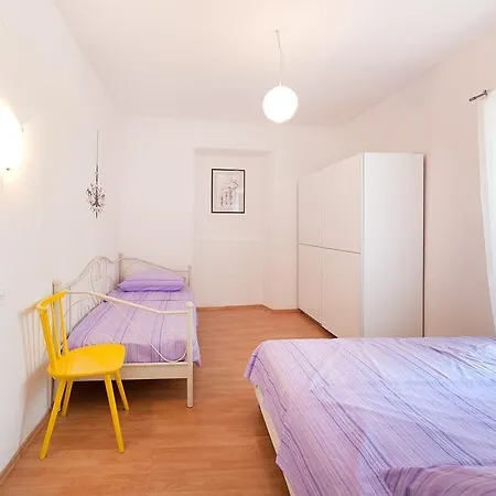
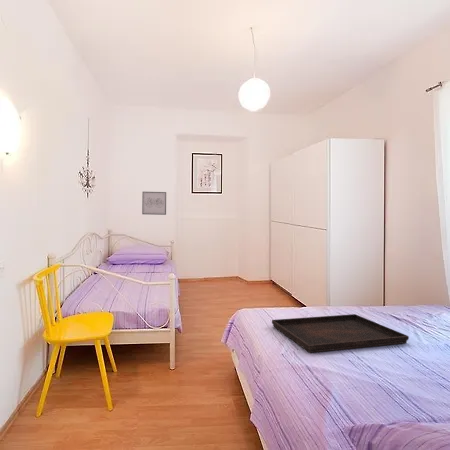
+ wall art [141,191,167,216]
+ serving tray [271,313,410,354]
